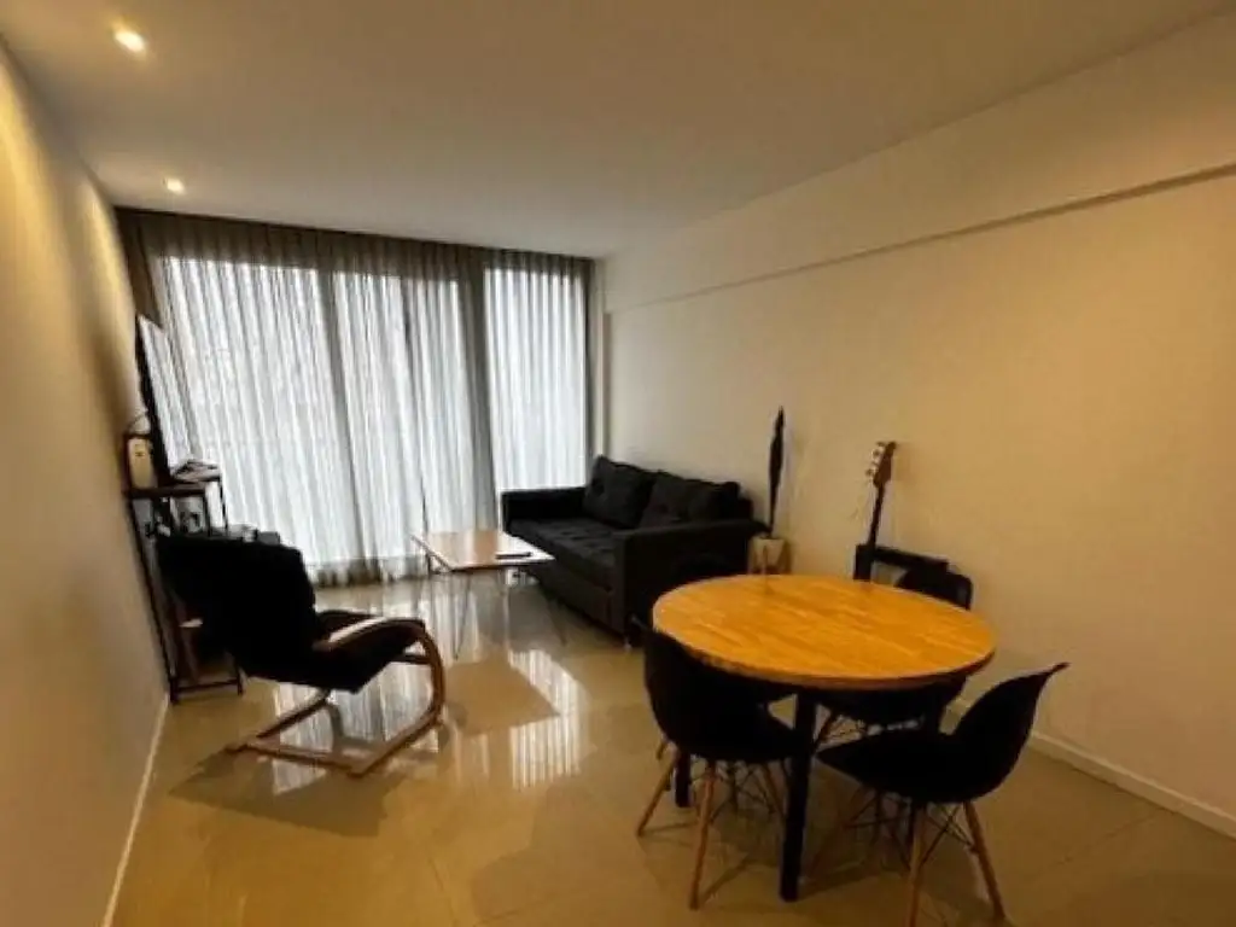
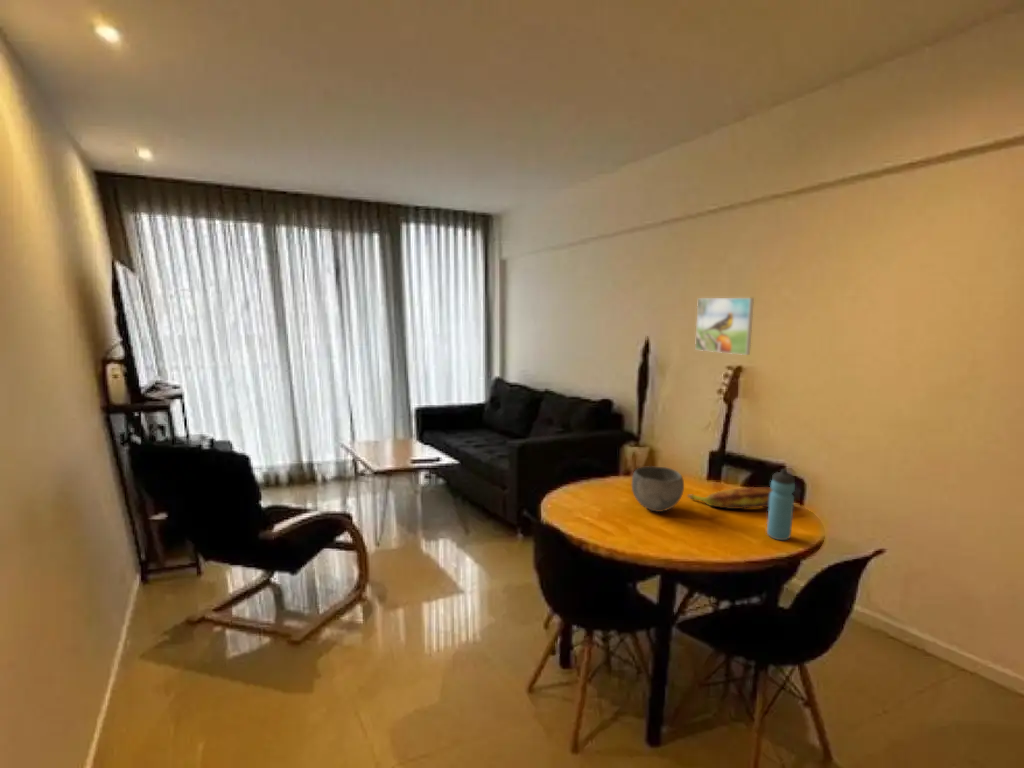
+ banana [686,486,773,510]
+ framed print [694,297,755,356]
+ bowl [631,465,685,513]
+ water bottle [766,468,796,541]
